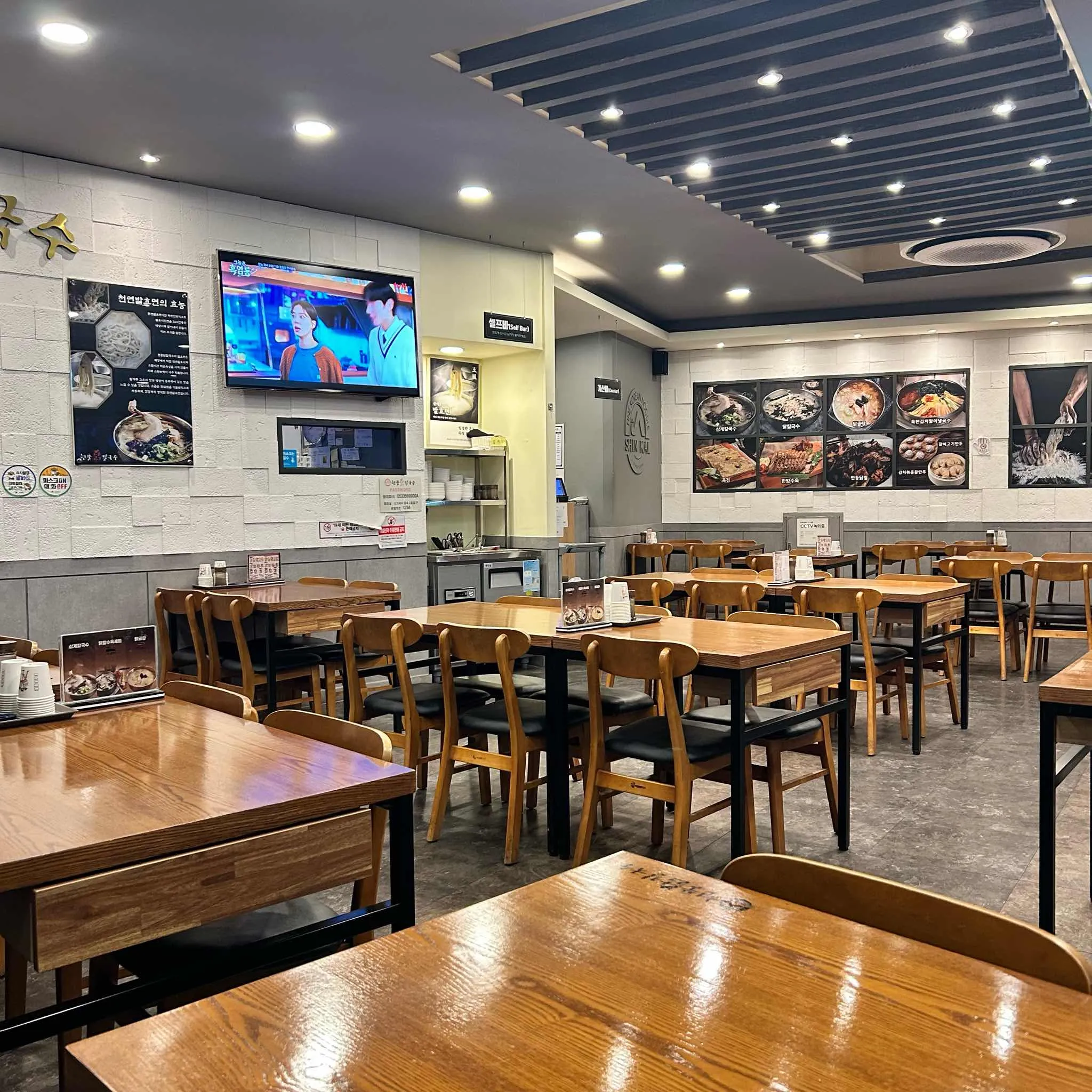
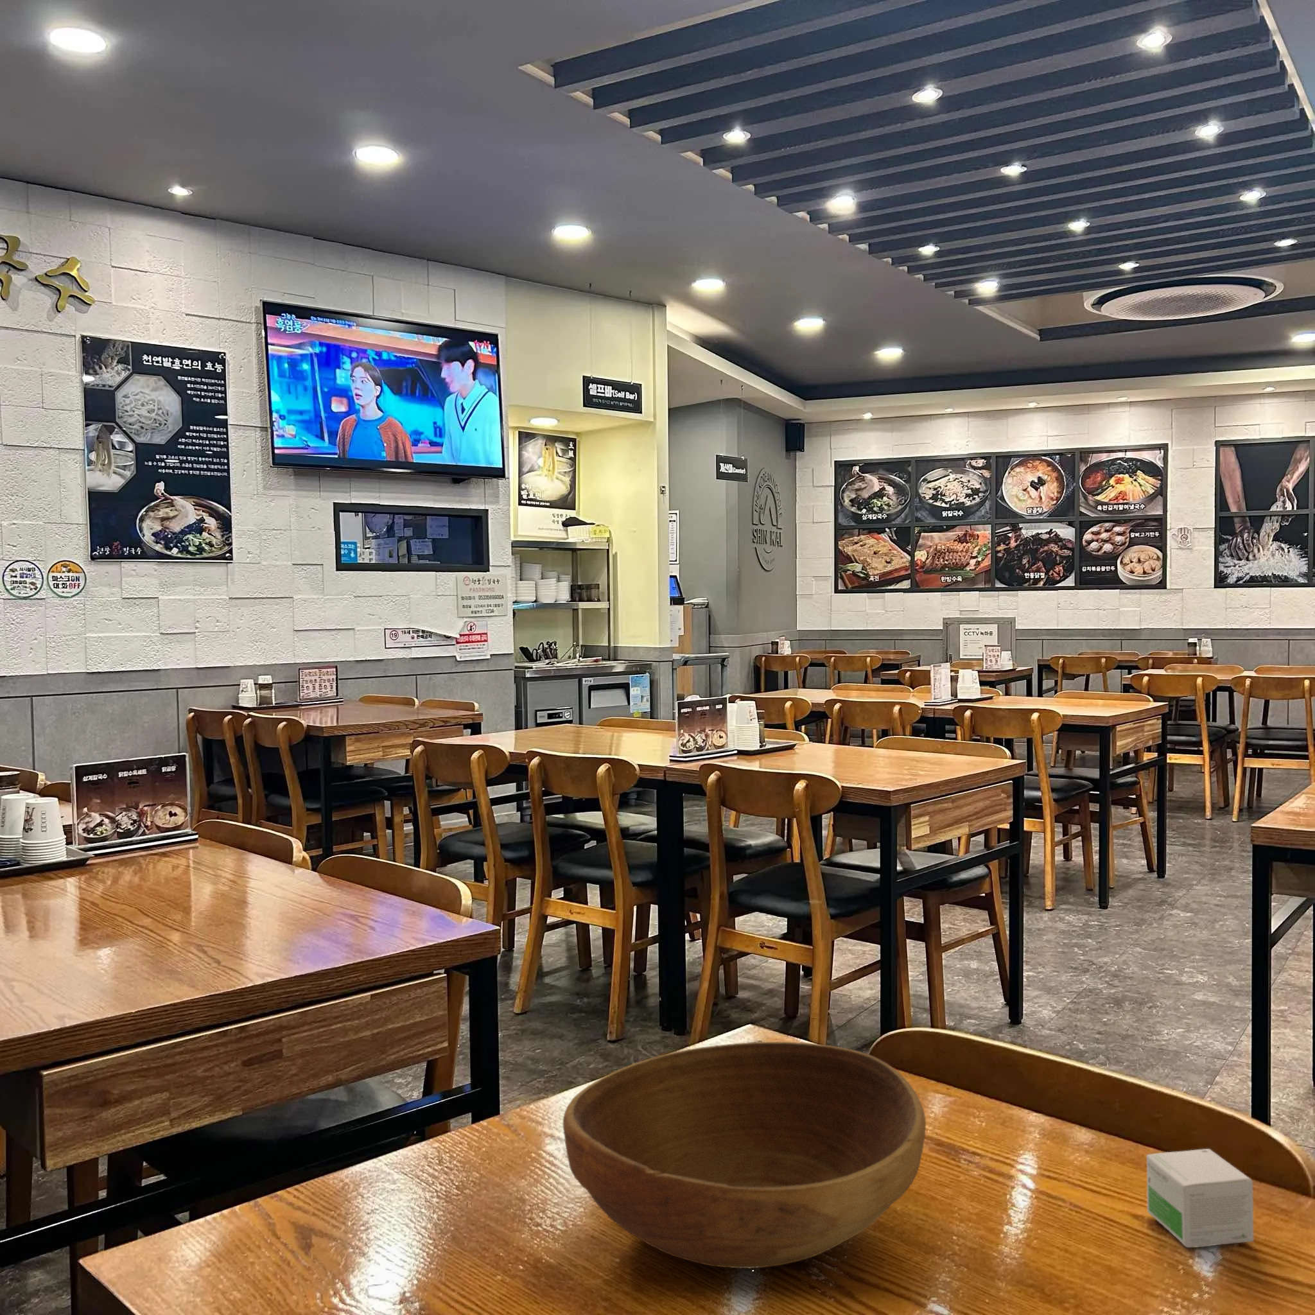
+ bowl [562,1042,926,1269]
+ small box [1146,1148,1254,1249]
